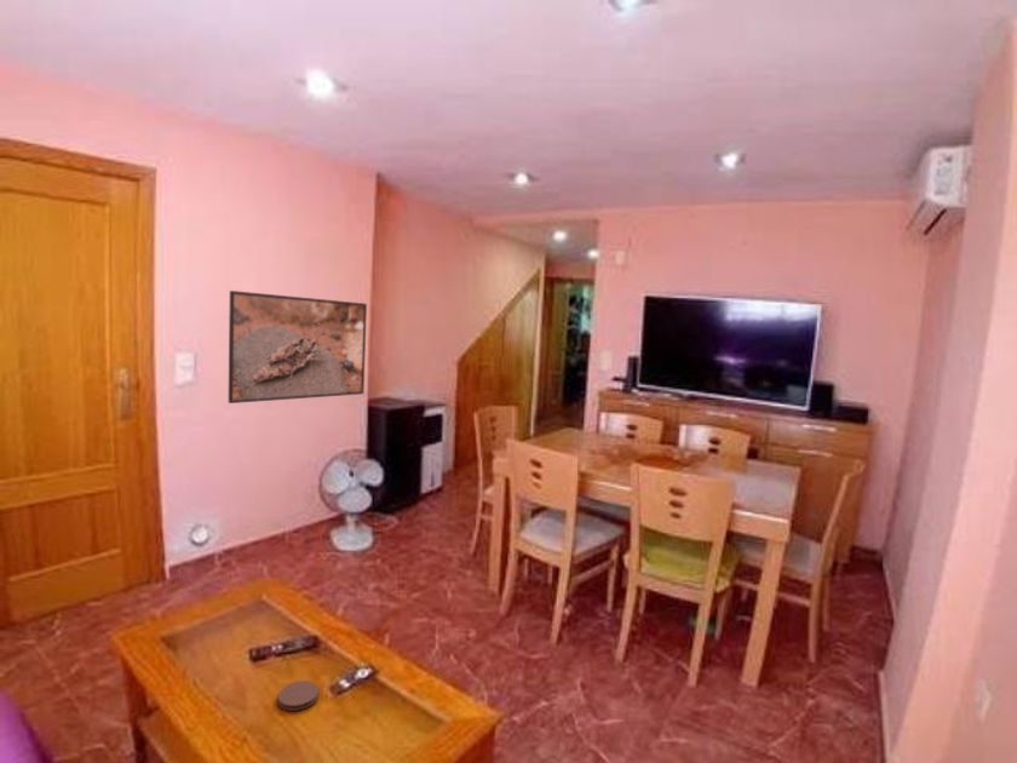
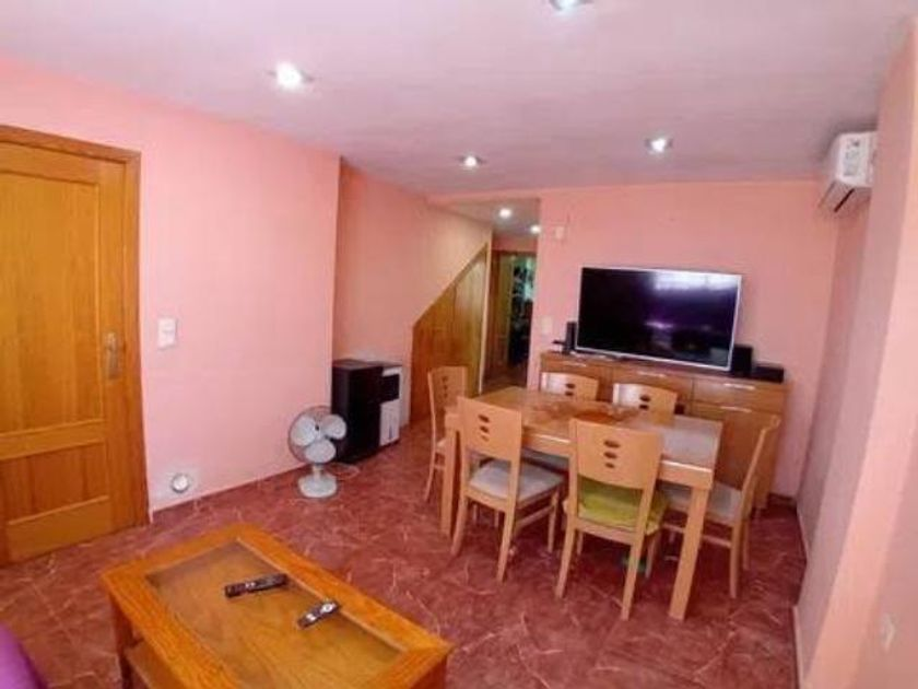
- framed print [228,289,368,405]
- coaster [277,679,320,712]
